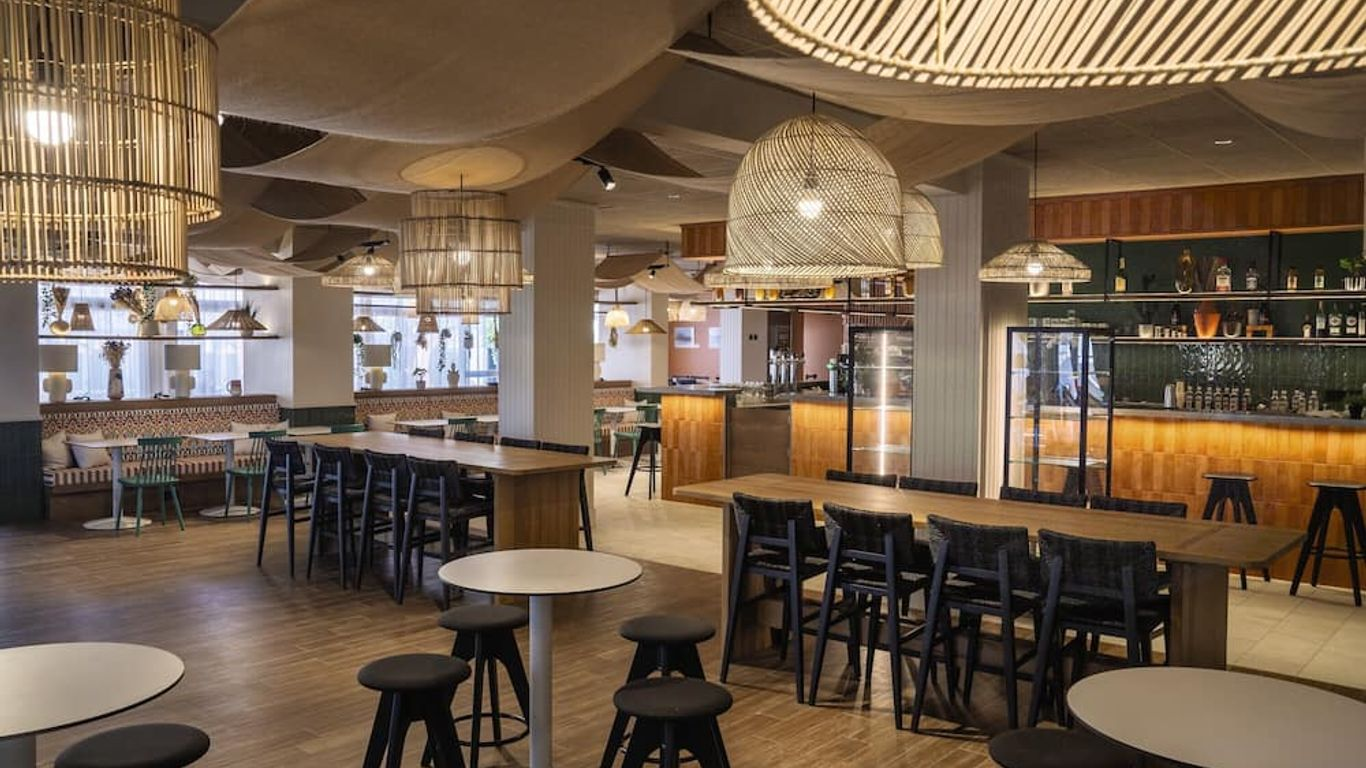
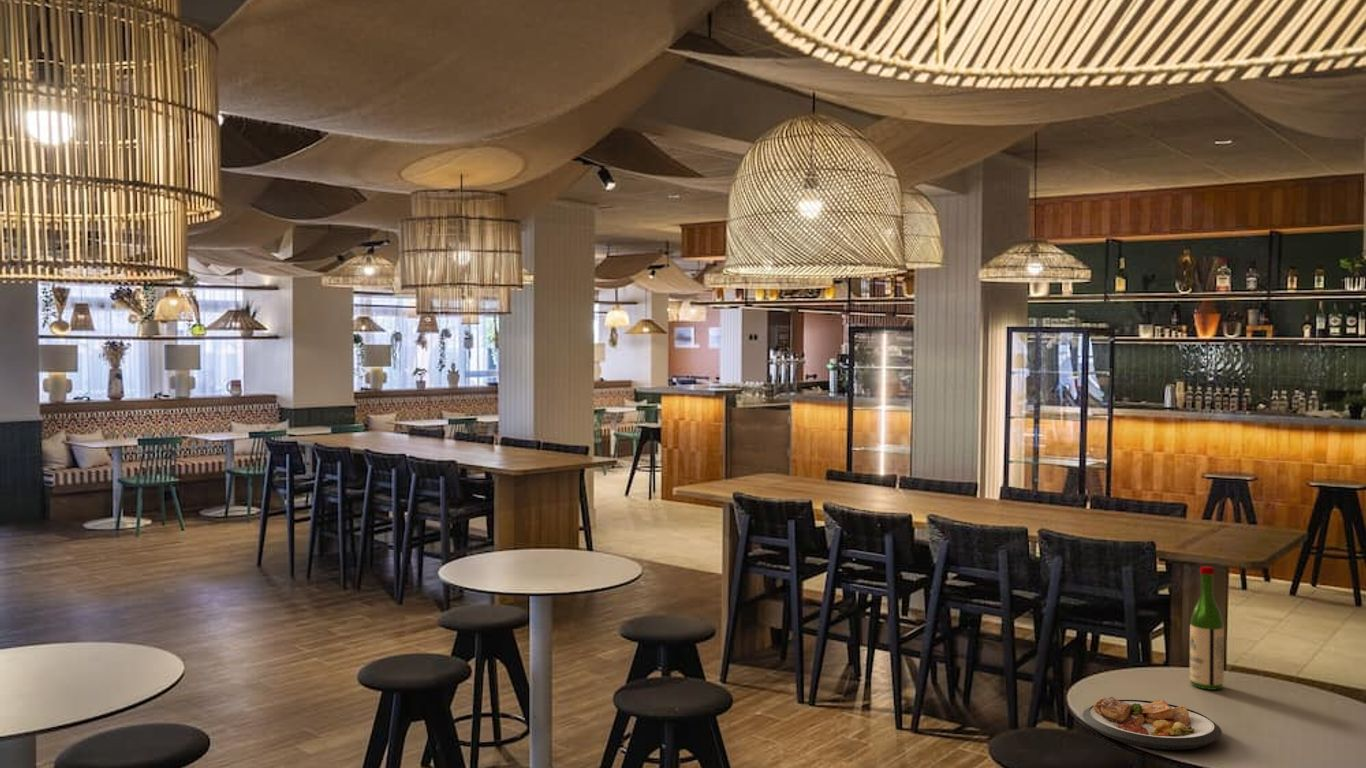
+ wine bottle [1189,565,1225,691]
+ plate [1082,696,1223,751]
